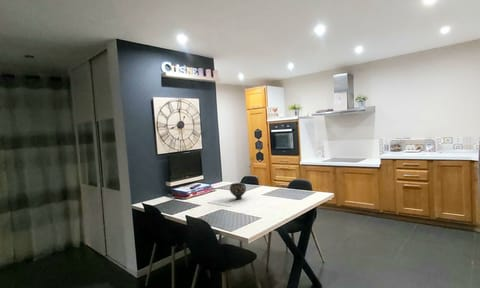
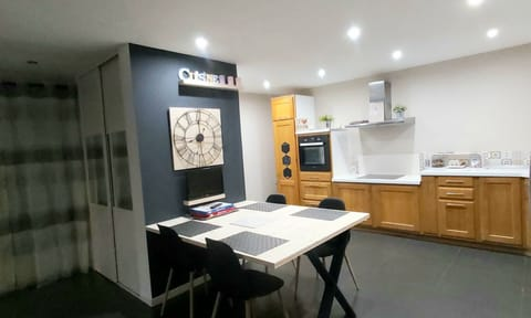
- bowl [229,182,247,200]
